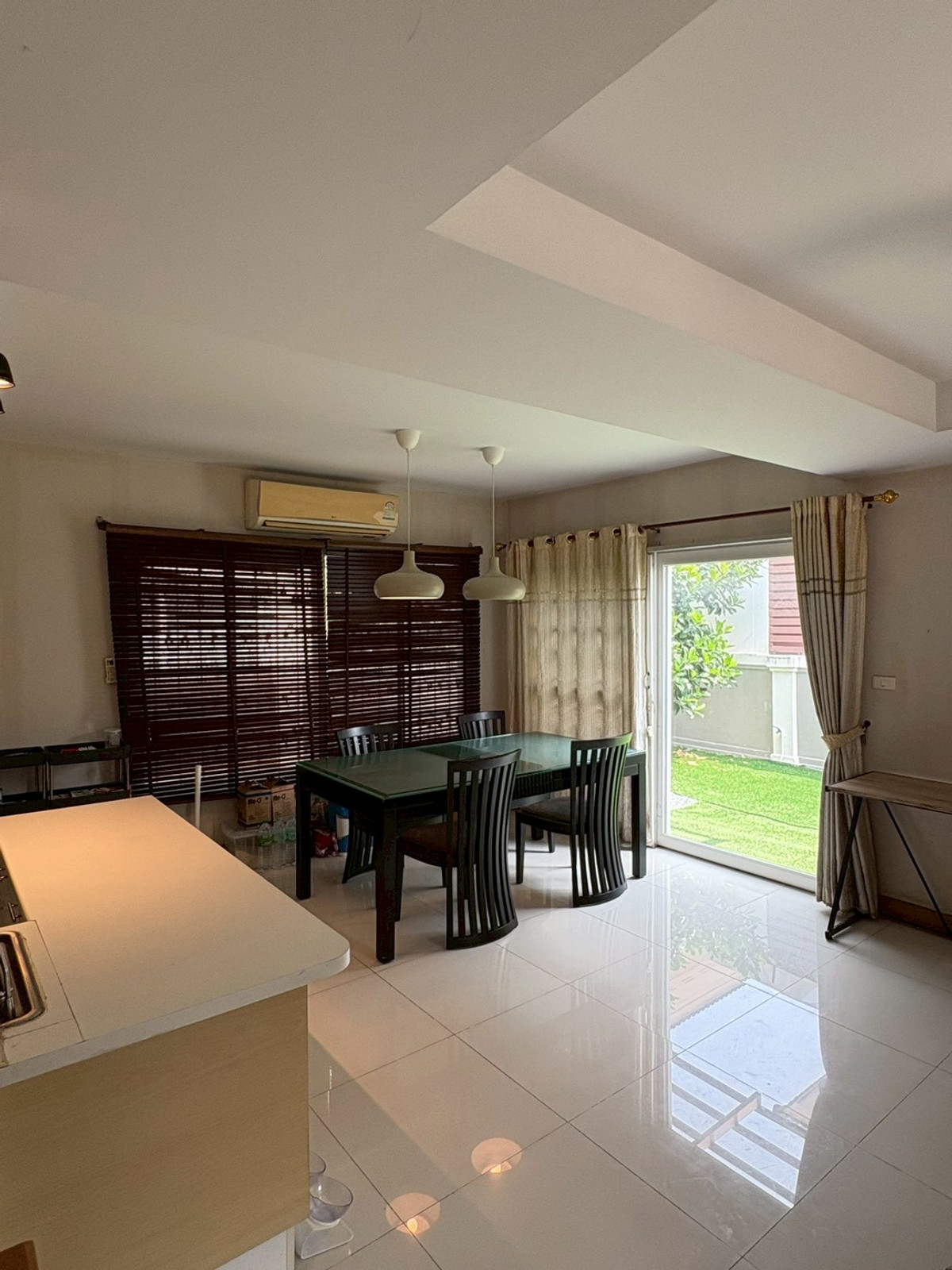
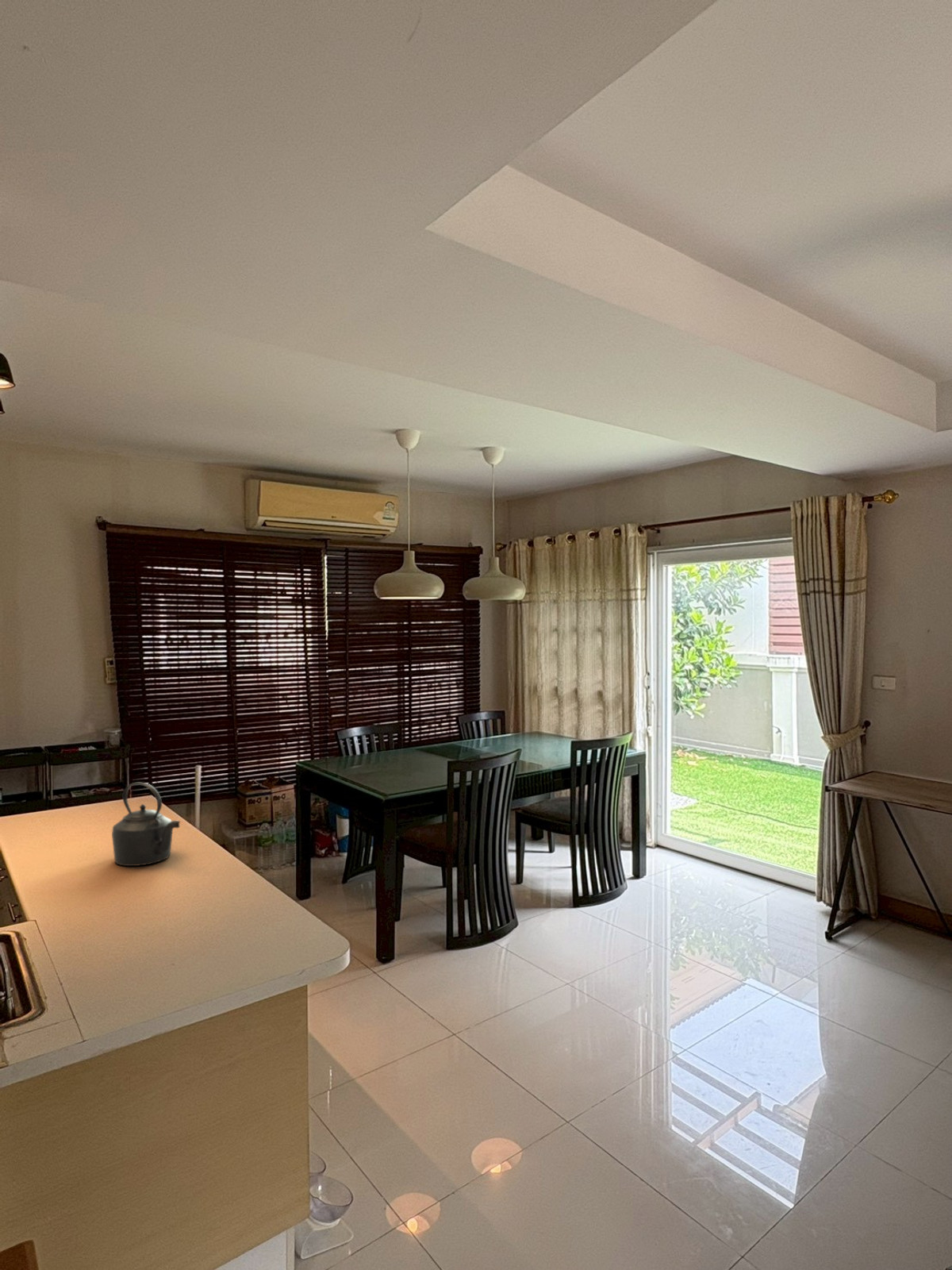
+ kettle [111,782,181,867]
